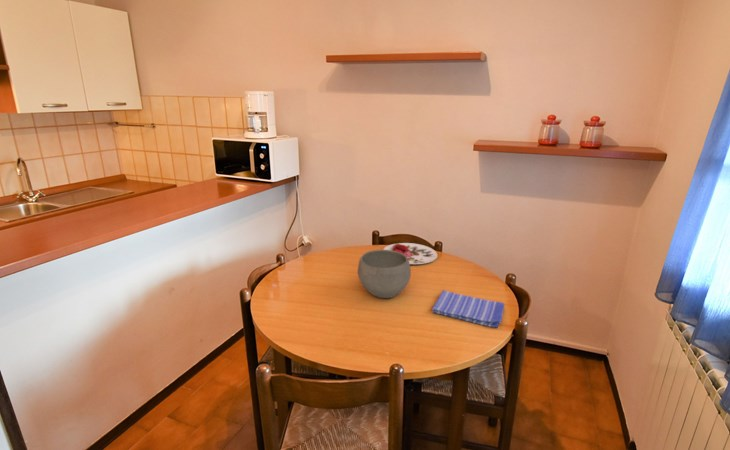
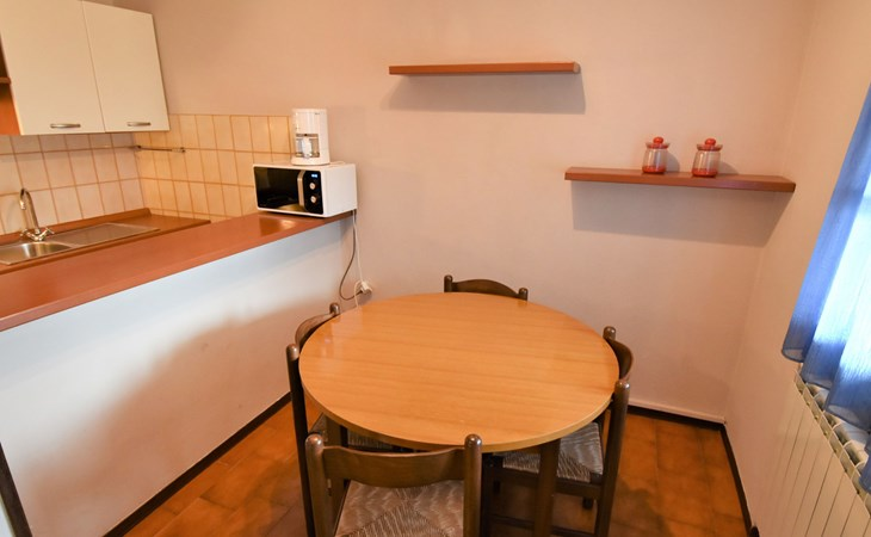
- plate [382,242,438,265]
- dish towel [431,289,505,329]
- bowl [357,249,412,299]
